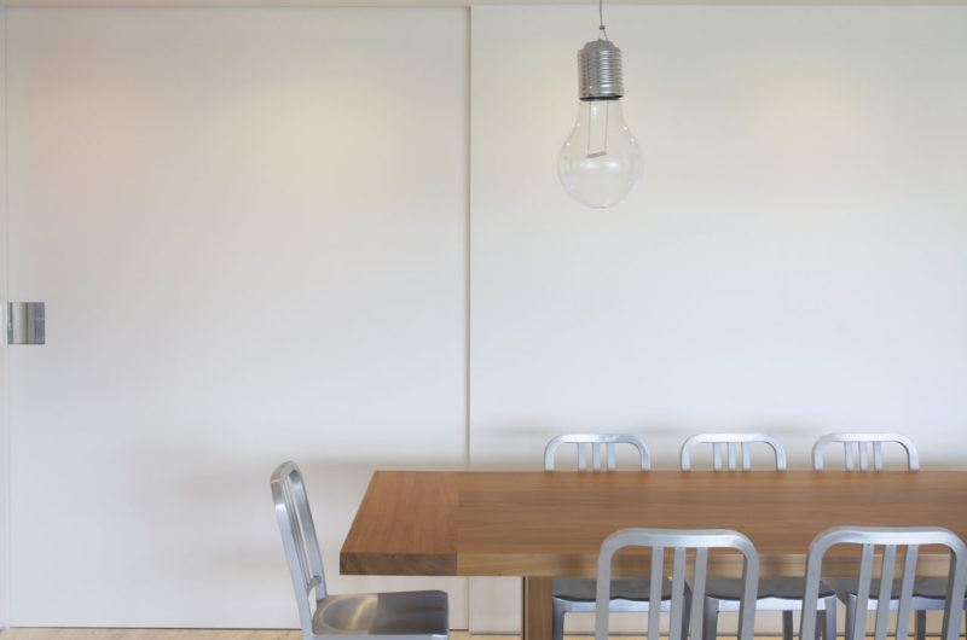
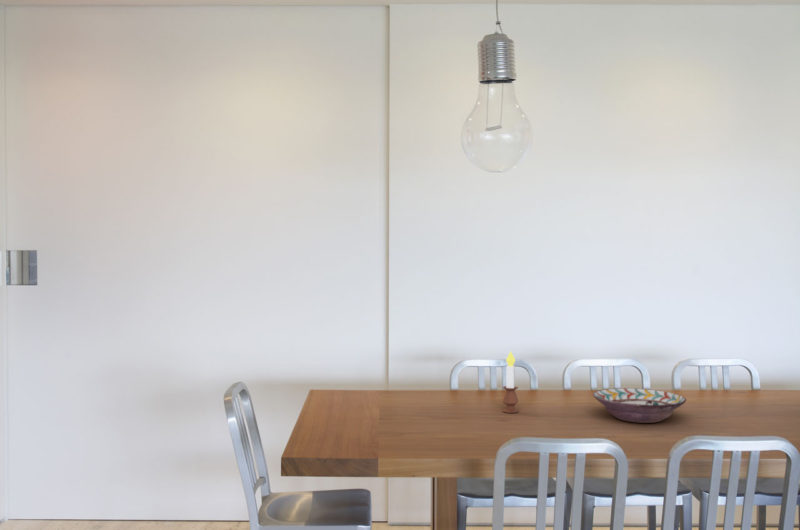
+ decorative bowl [592,387,687,424]
+ candle [501,350,519,414]
